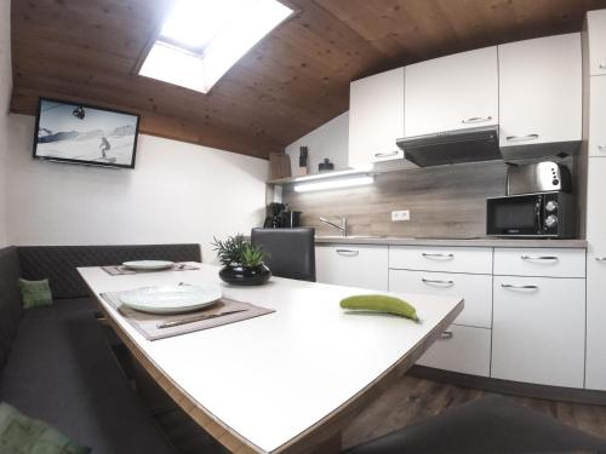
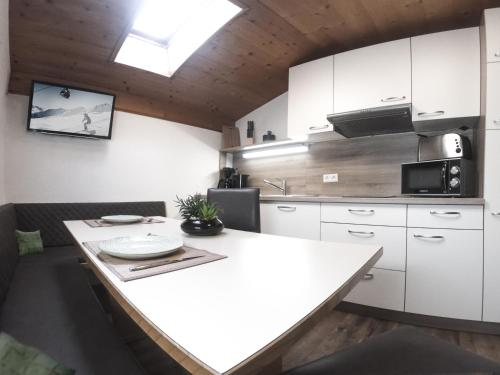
- fruit [338,293,421,324]
